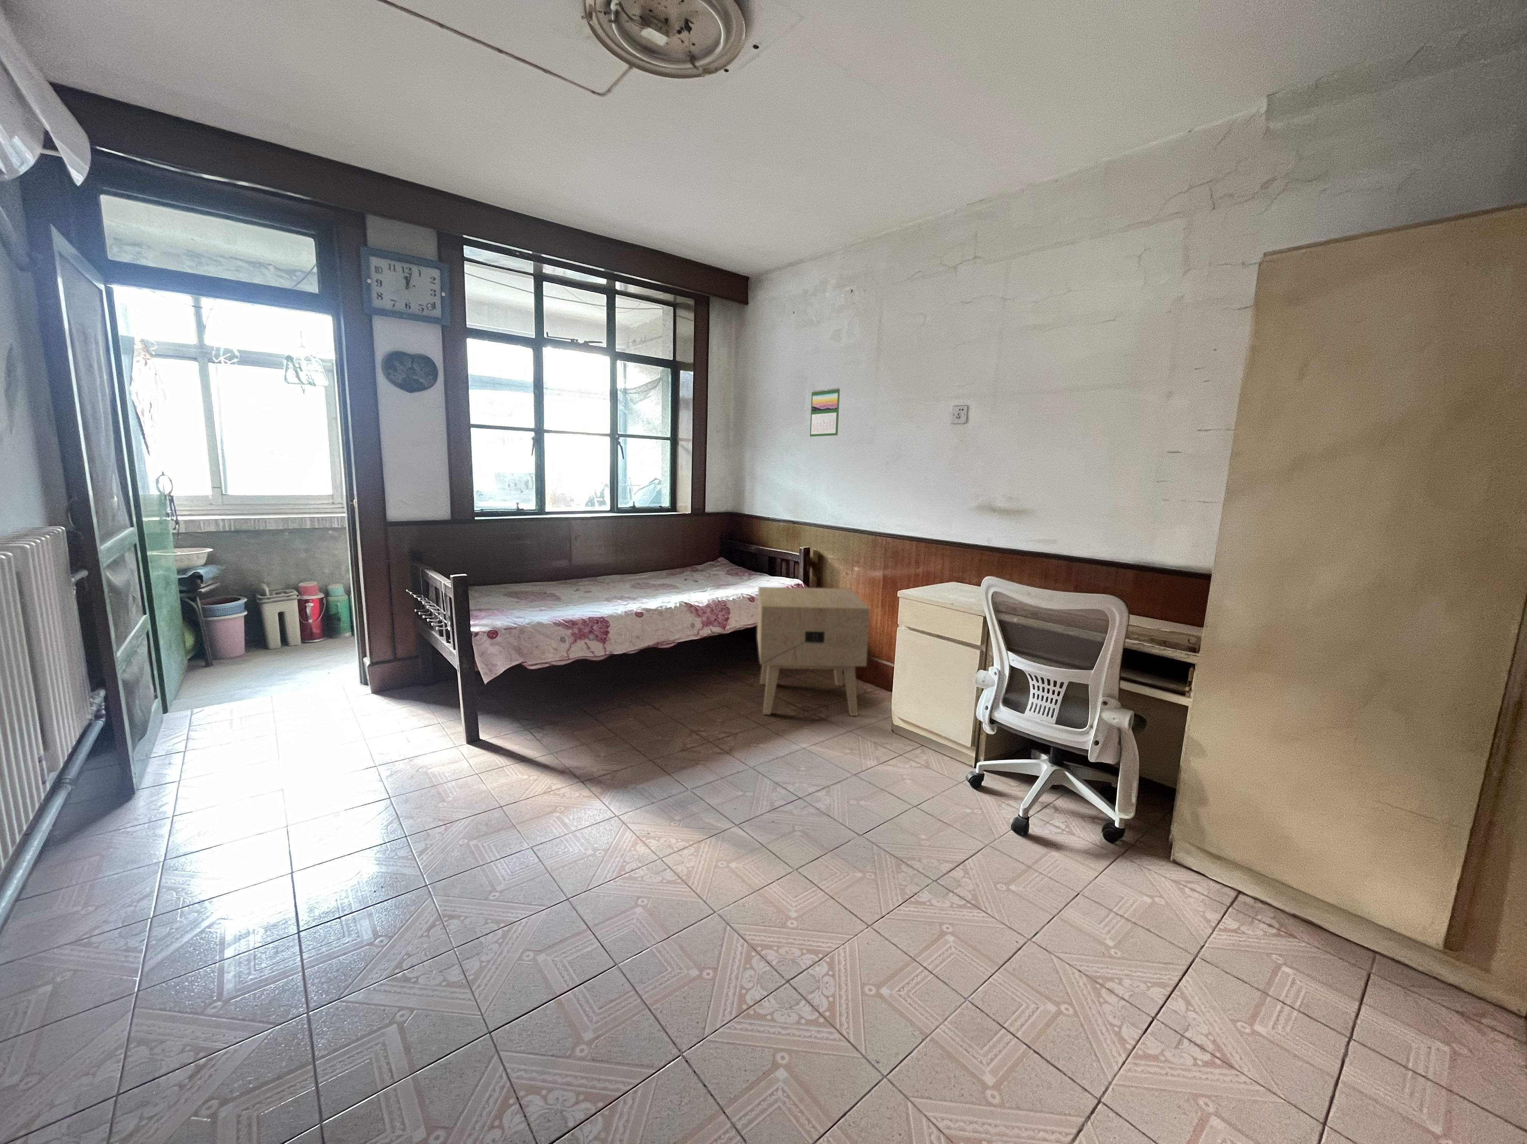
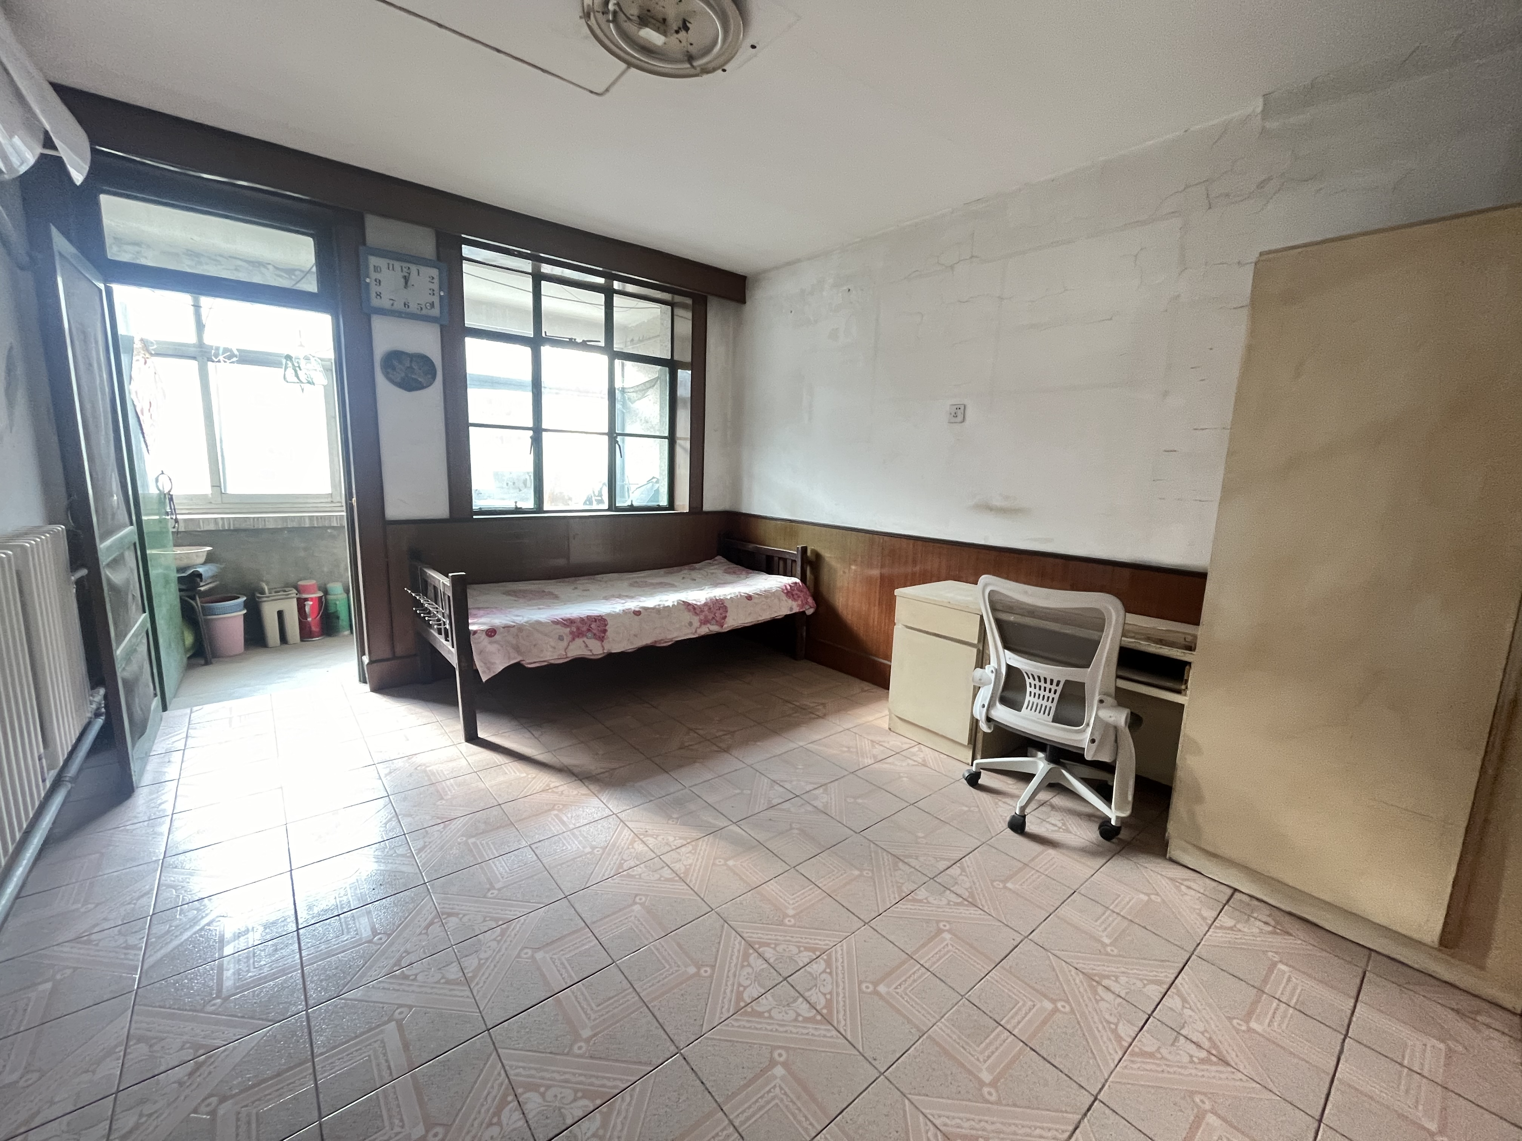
- calendar [809,387,840,437]
- nightstand [756,586,871,716]
